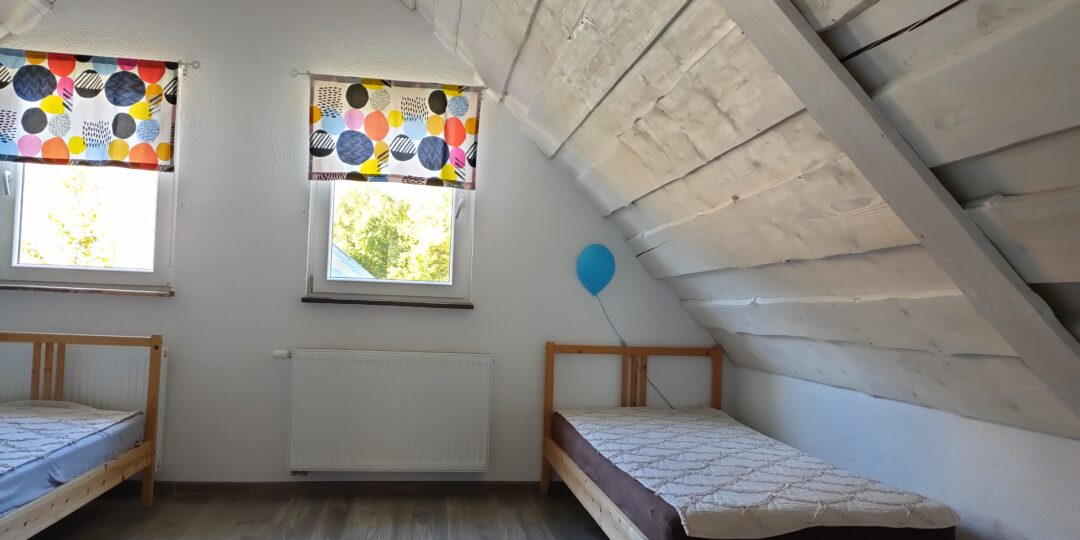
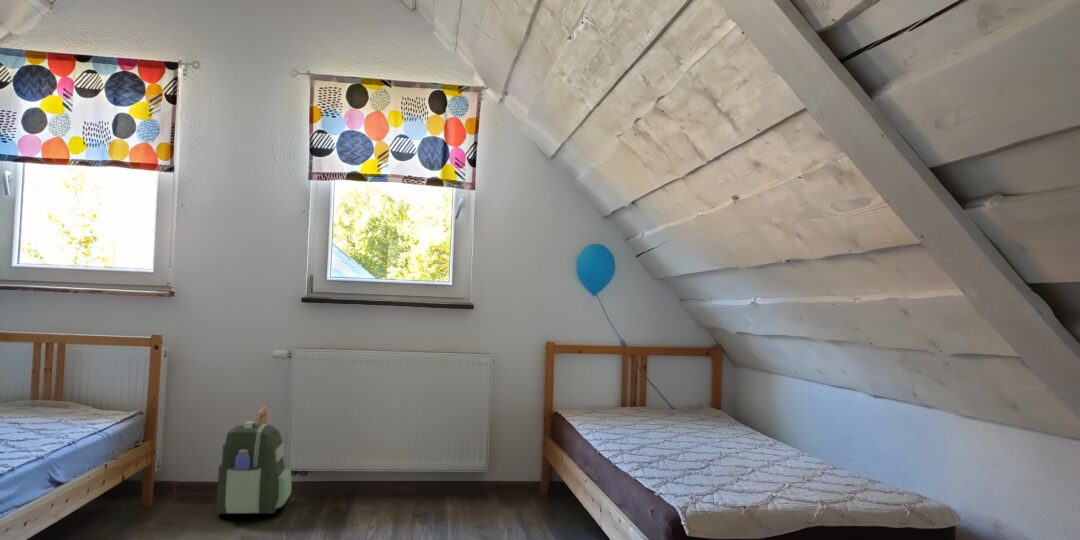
+ backpack [216,405,292,515]
